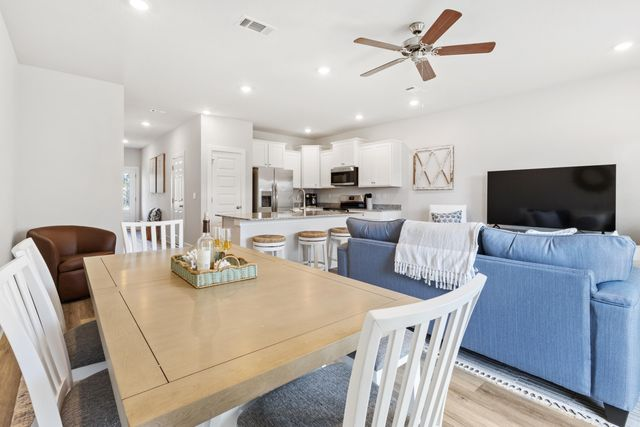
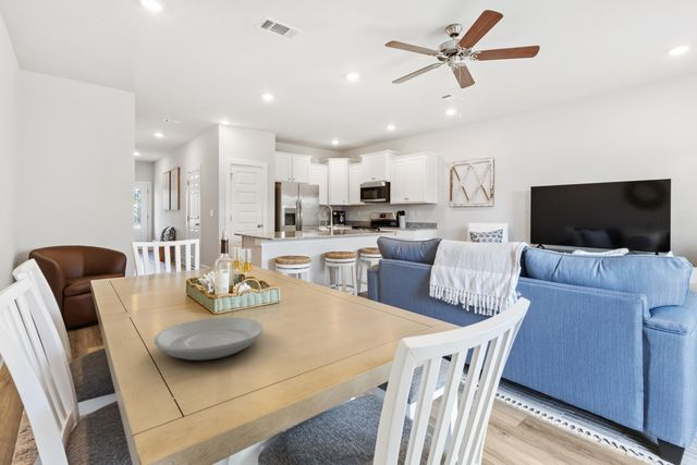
+ plate [154,316,265,362]
